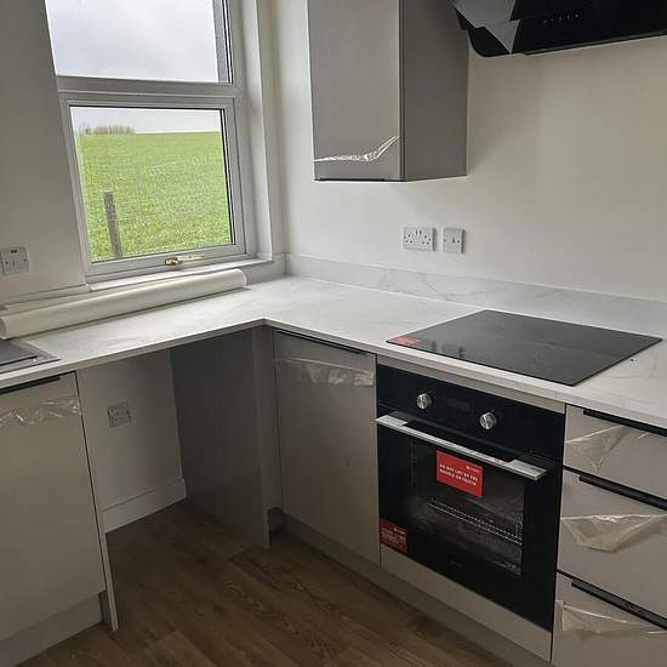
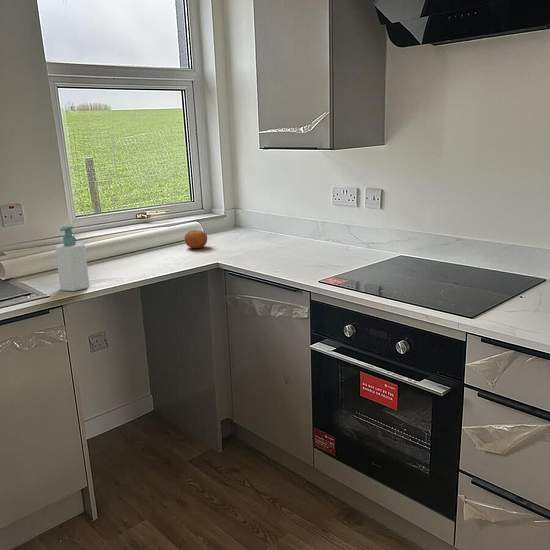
+ soap bottle [54,225,90,292]
+ fruit [183,229,208,249]
